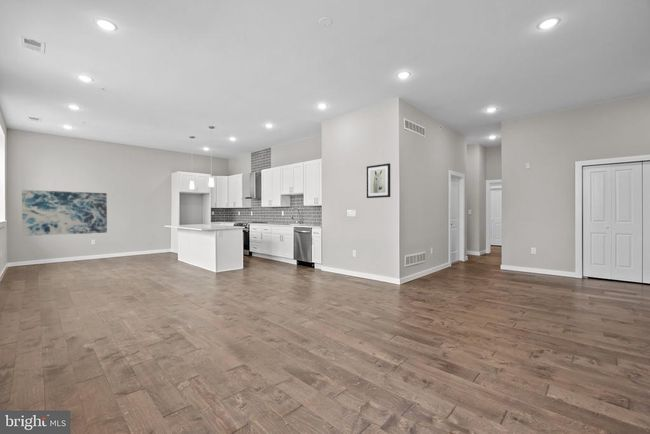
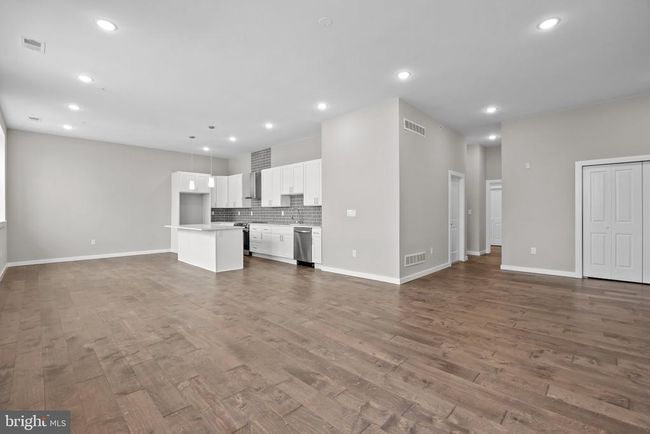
- wall art [366,162,391,199]
- wall art [21,189,108,237]
